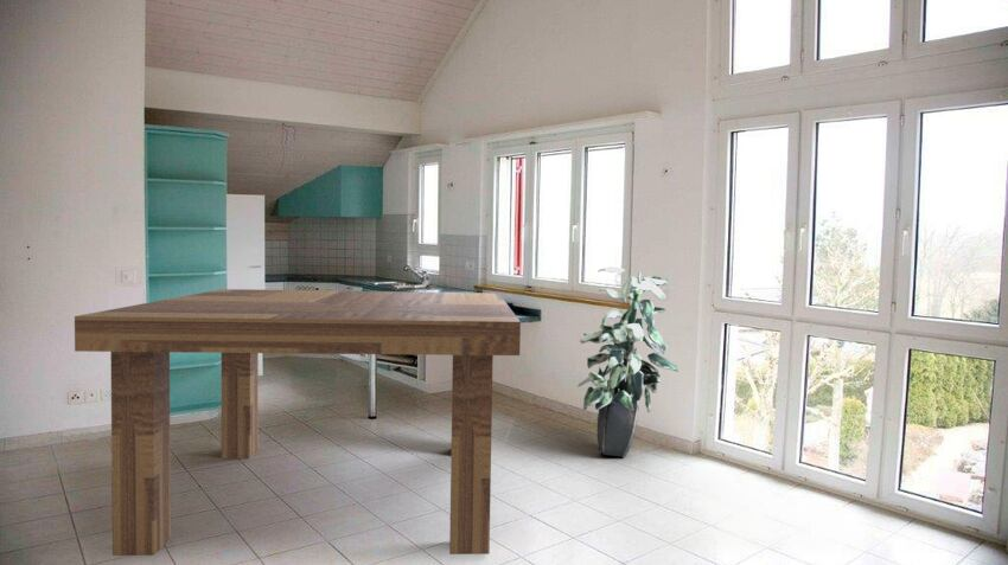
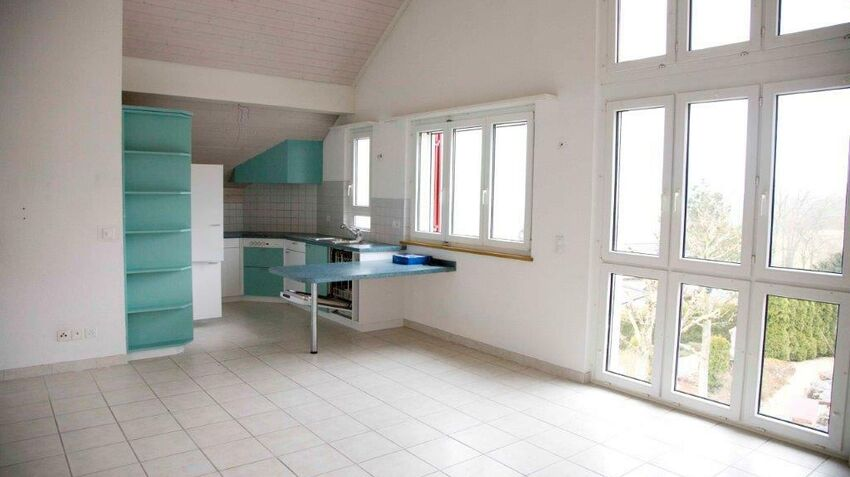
- indoor plant [576,265,680,458]
- dining table [74,288,522,557]
